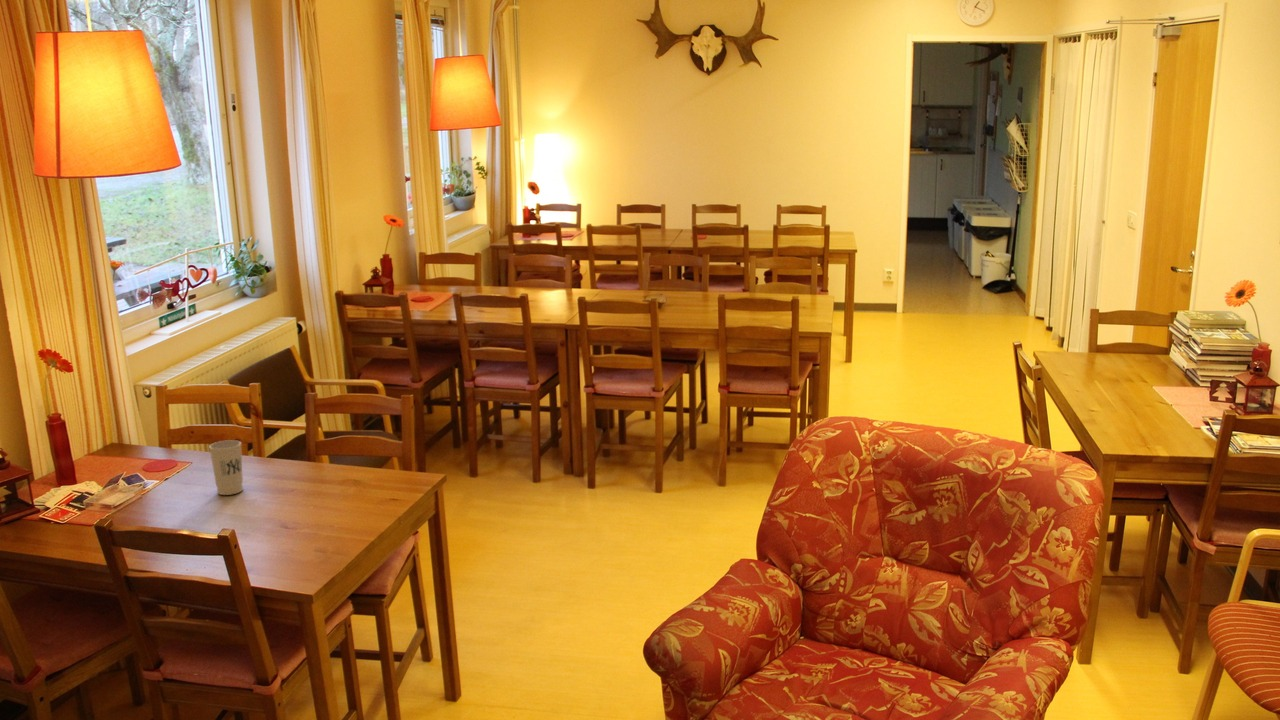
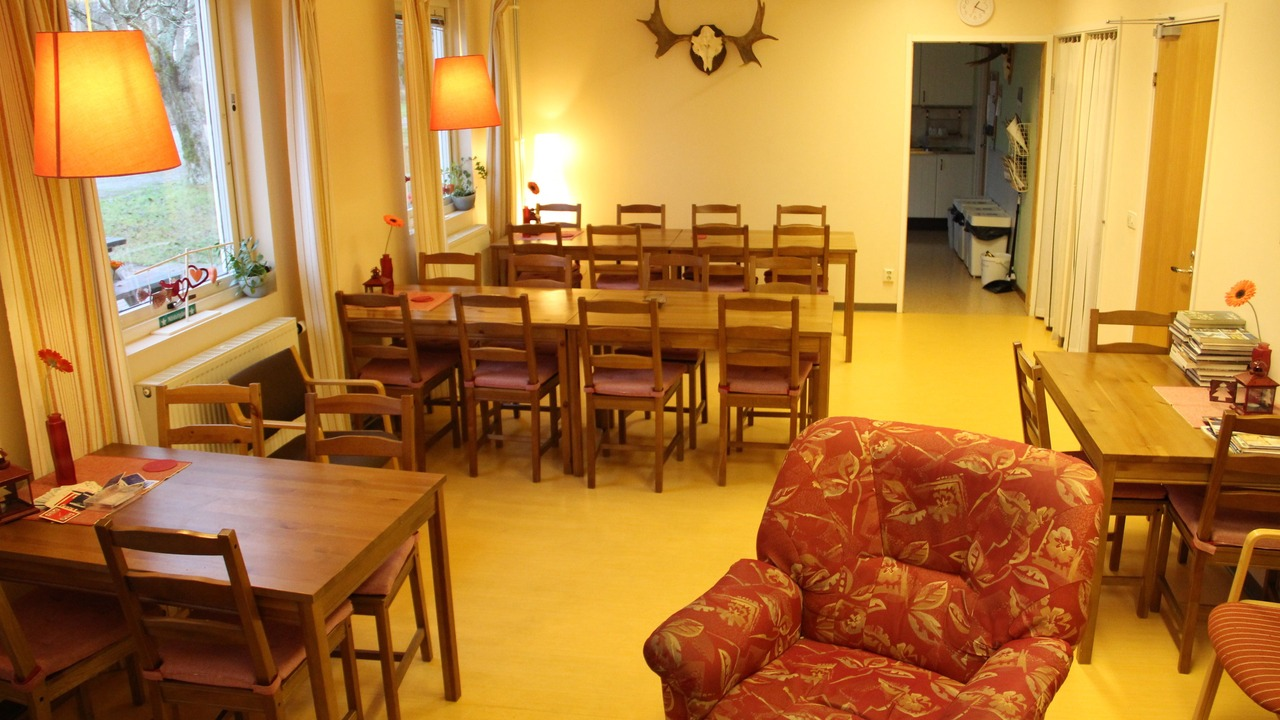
- cup [208,439,244,496]
